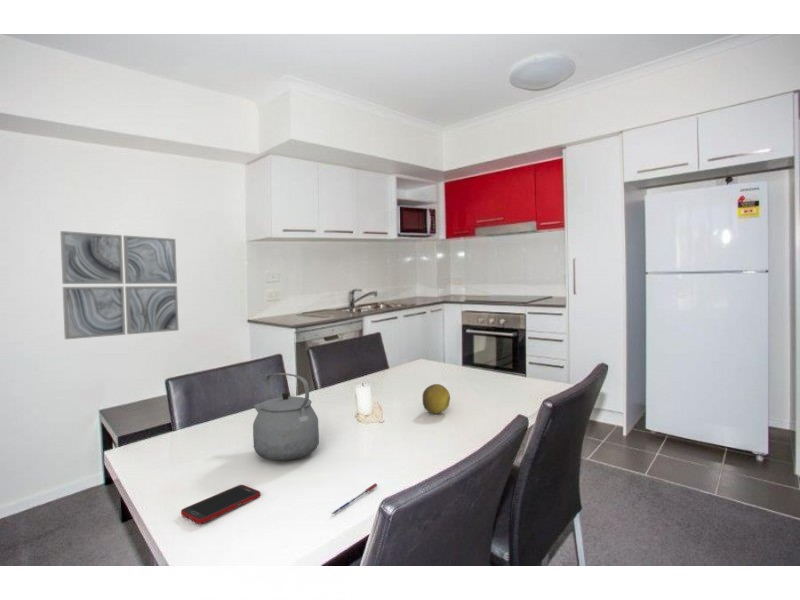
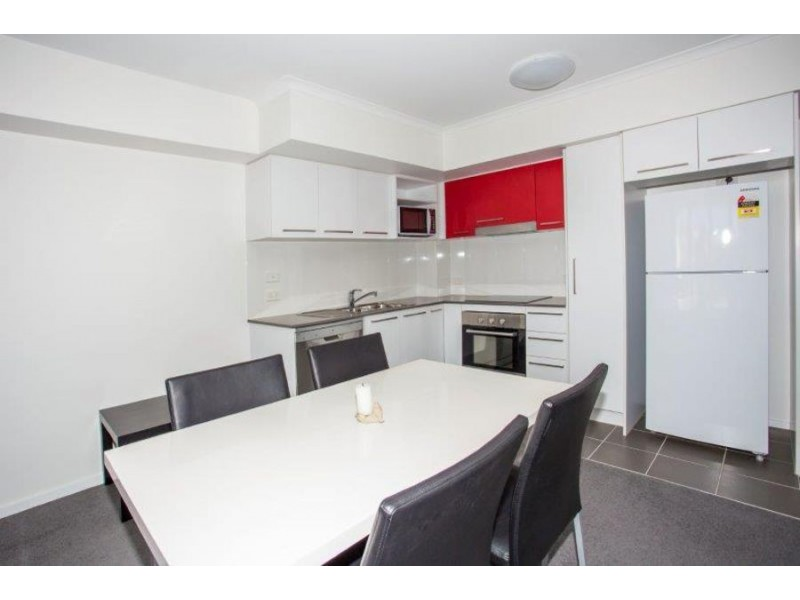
- wall art [59,230,180,340]
- cell phone [180,484,261,525]
- pen [331,482,378,516]
- fruit [421,383,451,415]
- tea kettle [252,372,320,461]
